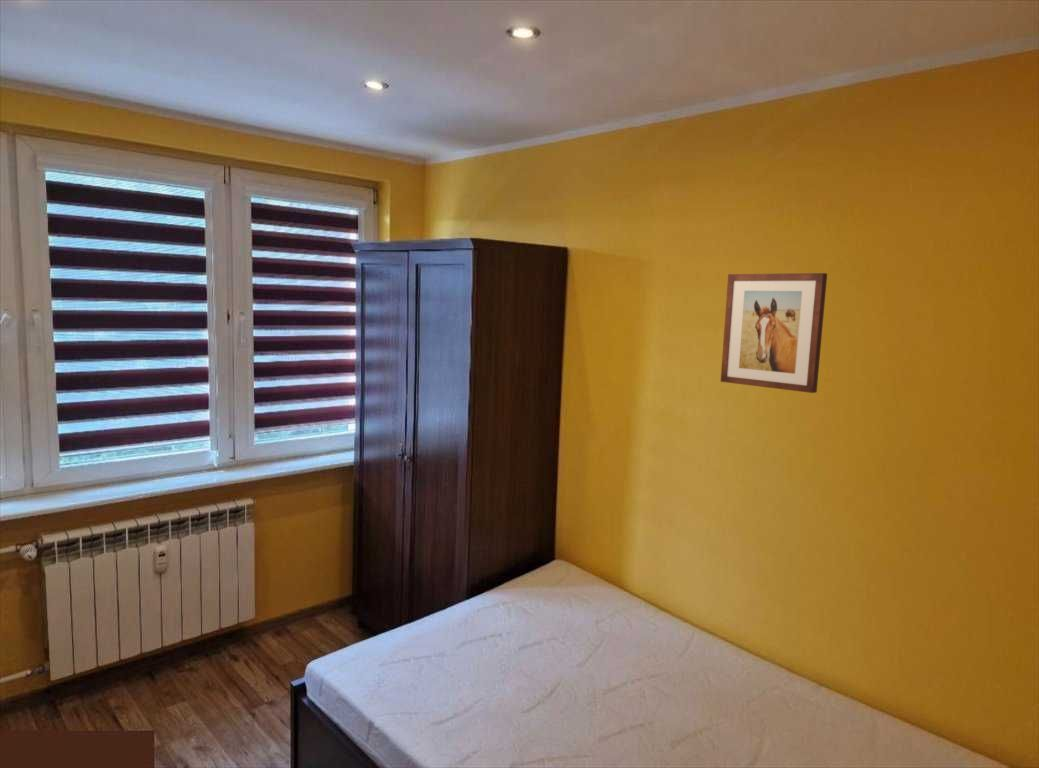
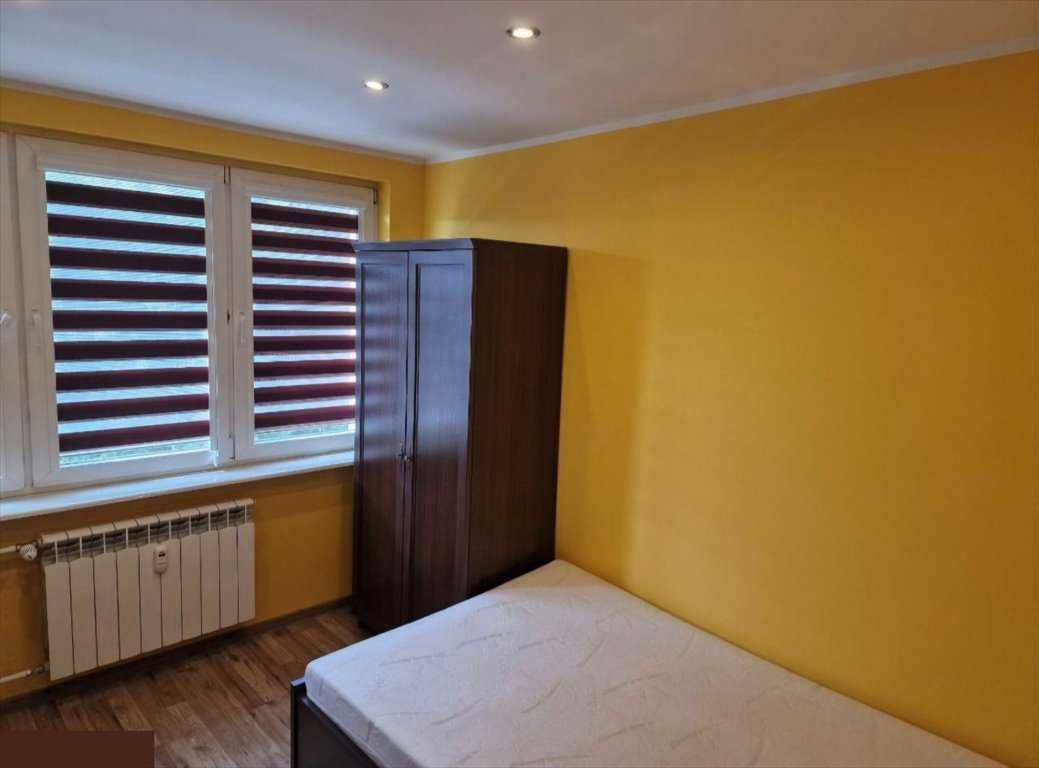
- wall art [720,272,828,394]
